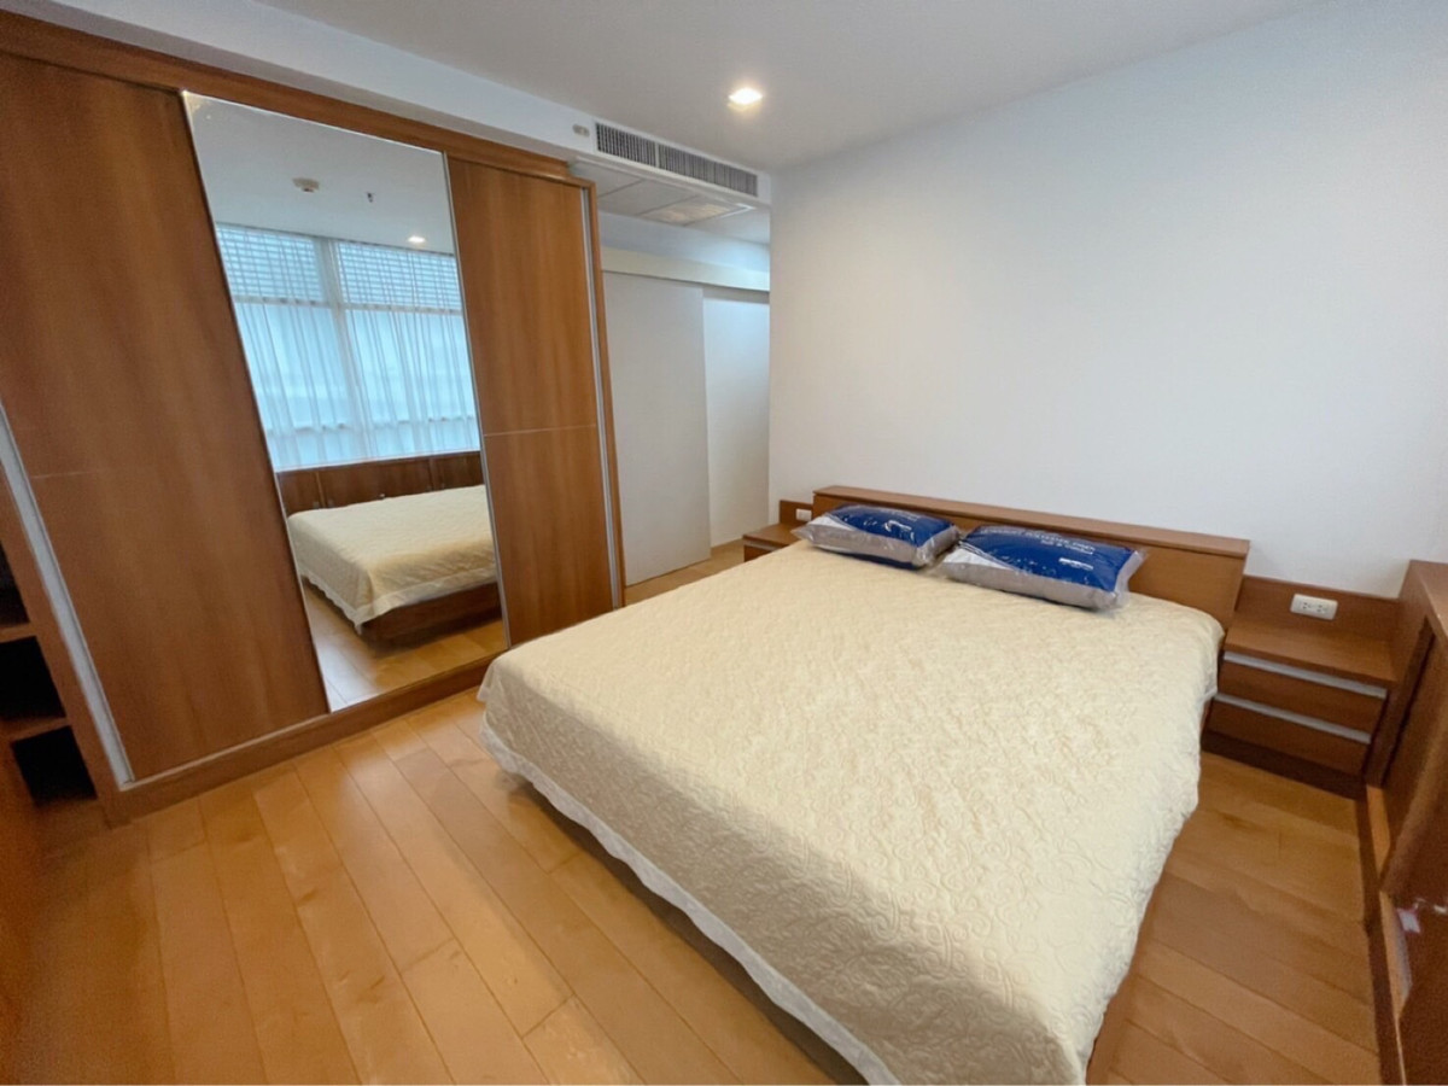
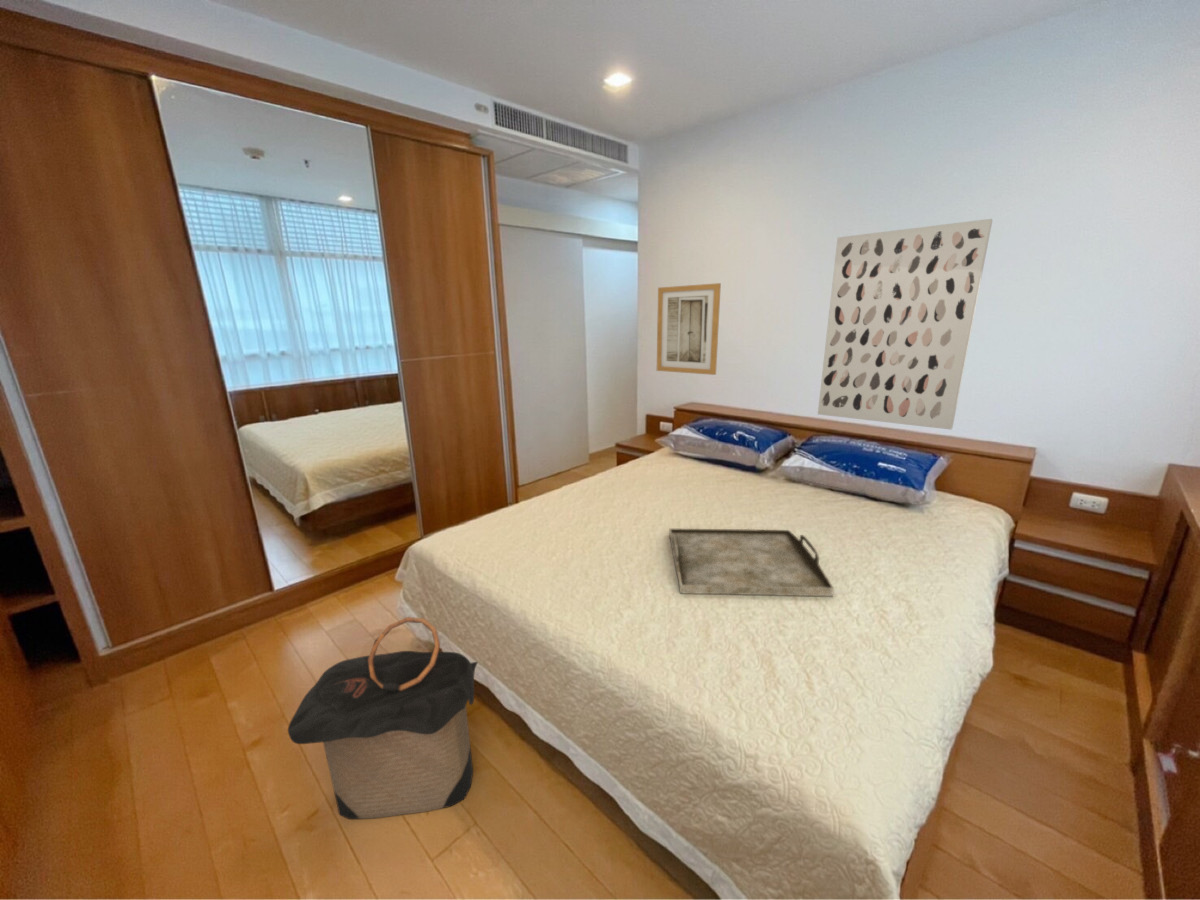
+ wall art [817,218,993,431]
+ laundry hamper [287,616,479,820]
+ serving tray [668,527,835,597]
+ wall art [656,282,722,376]
